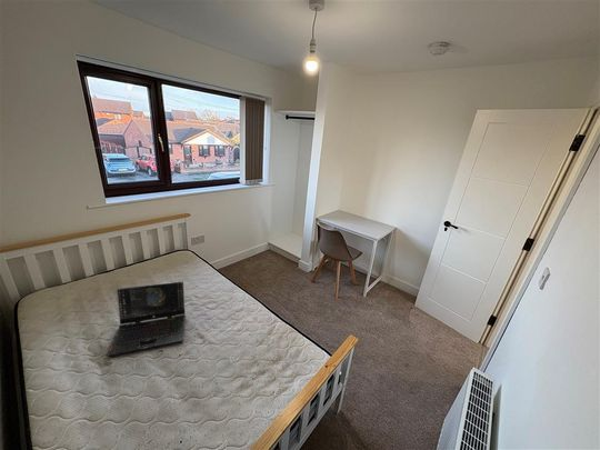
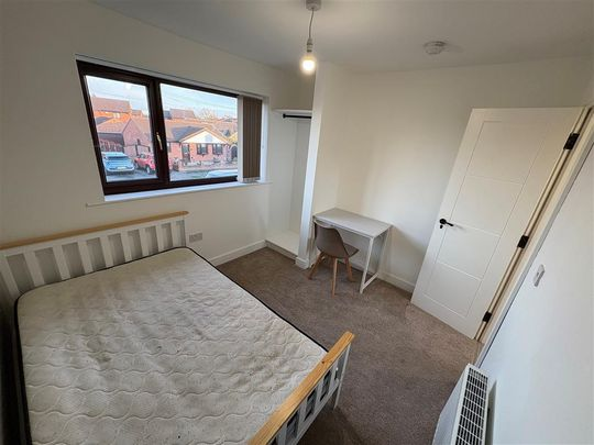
- laptop computer [107,280,187,357]
